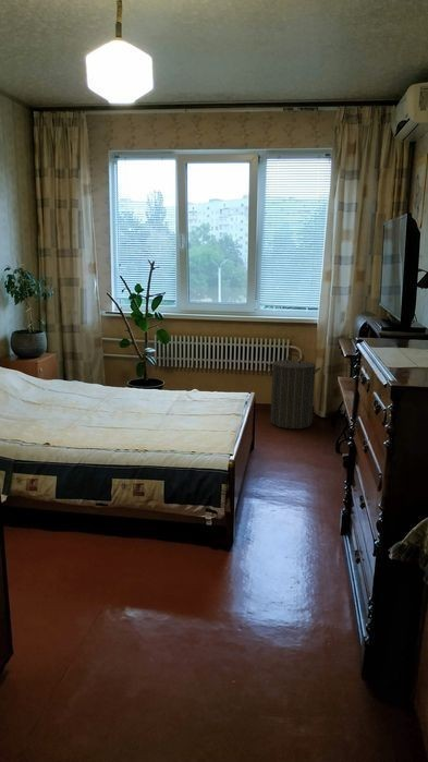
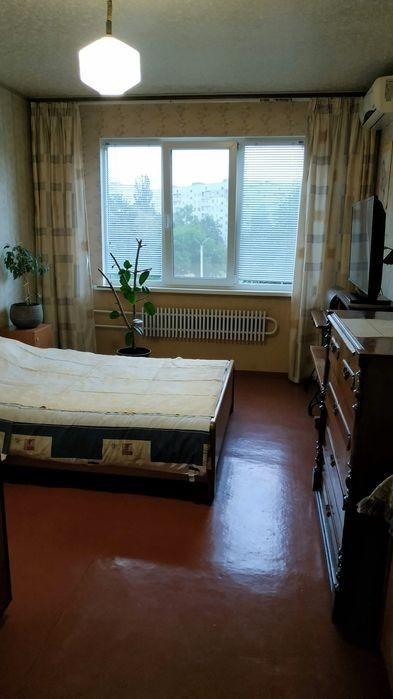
- laundry hamper [267,353,321,430]
